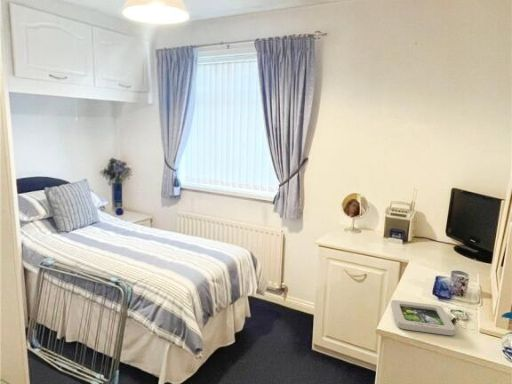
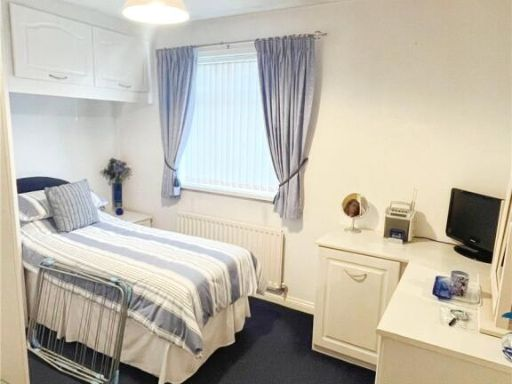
- picture frame [390,299,456,336]
